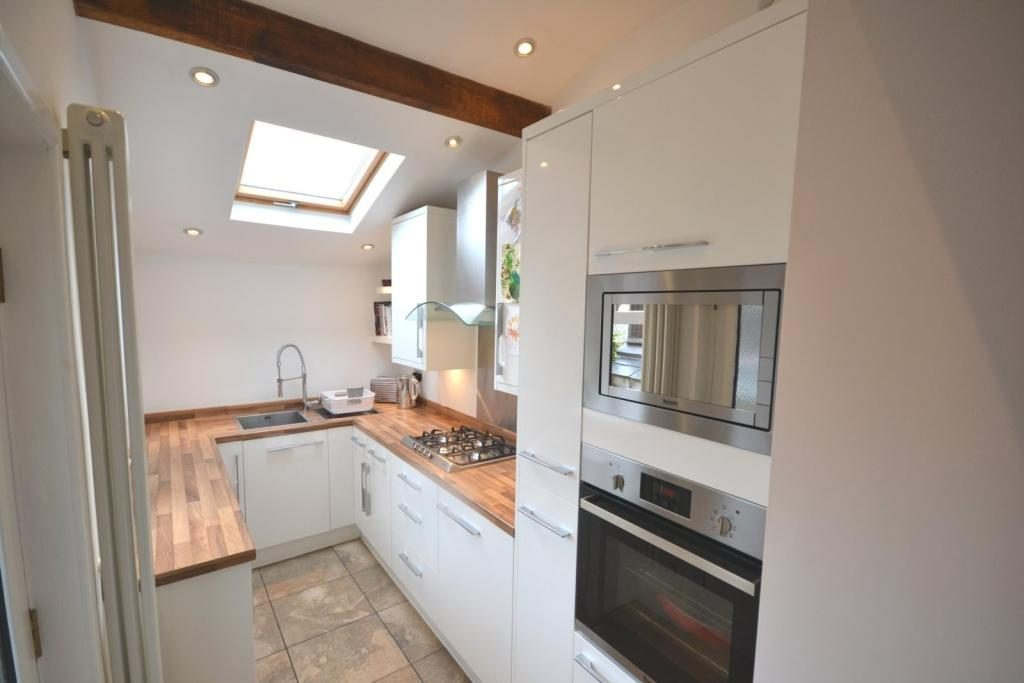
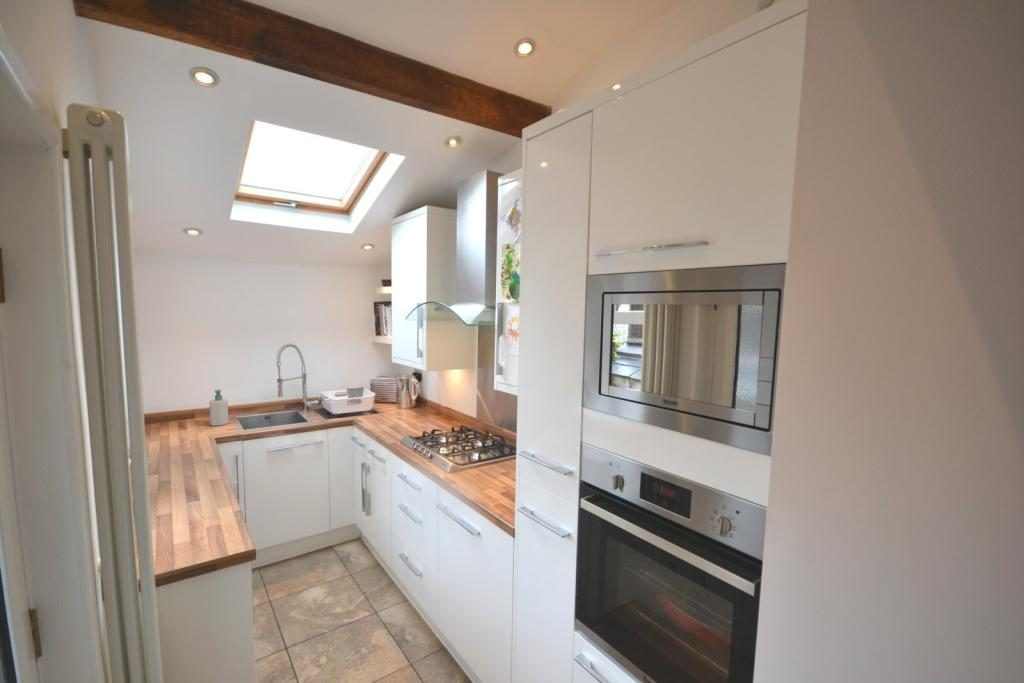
+ soap bottle [208,389,230,427]
